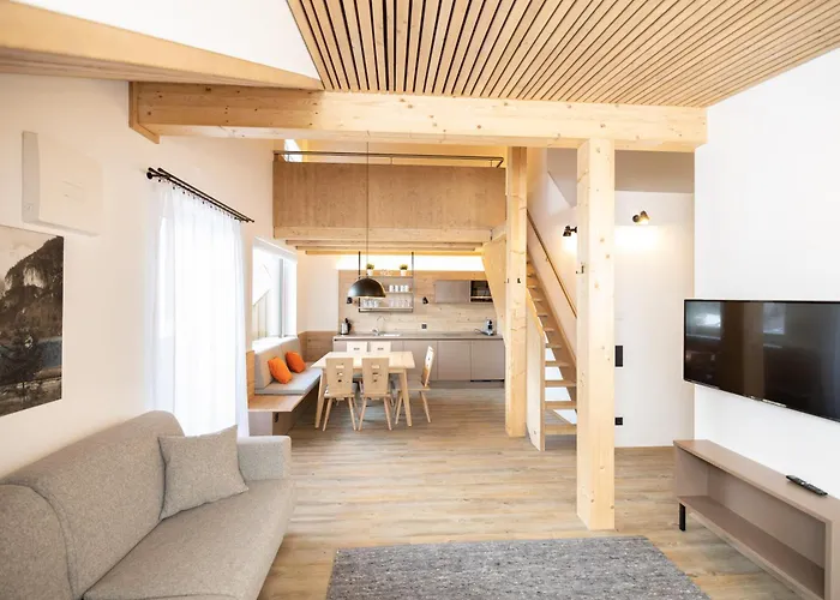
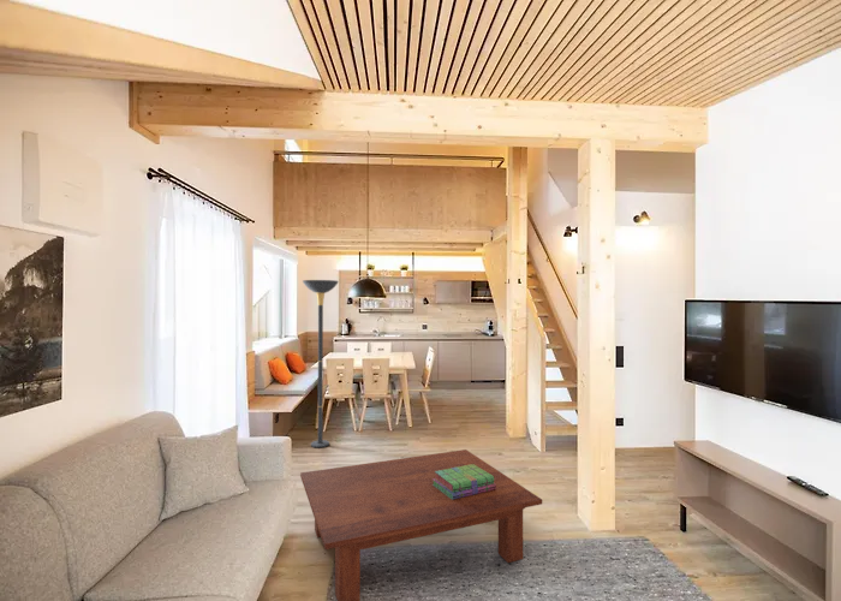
+ floor lamp [302,279,339,450]
+ coffee table [299,448,543,601]
+ stack of books [433,464,496,500]
